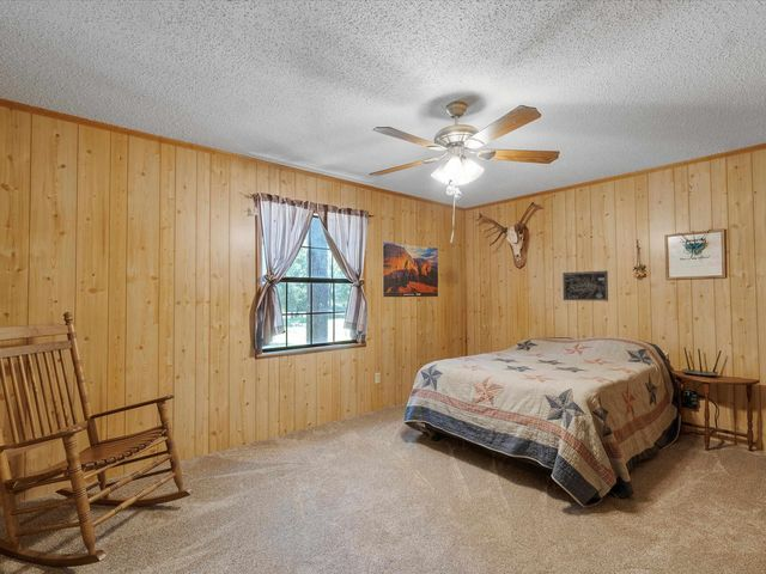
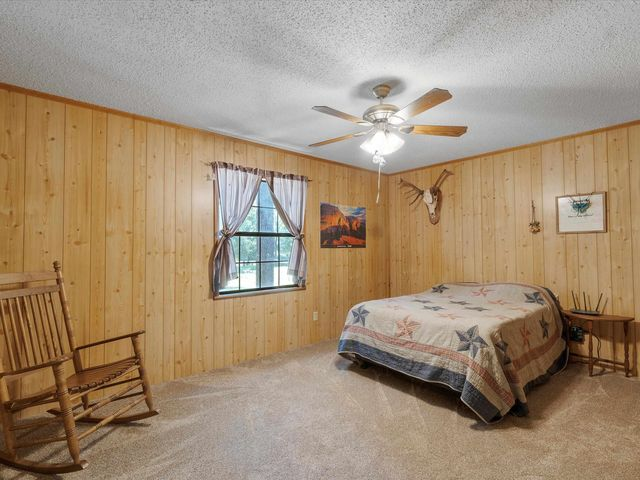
- wall art [561,270,609,301]
